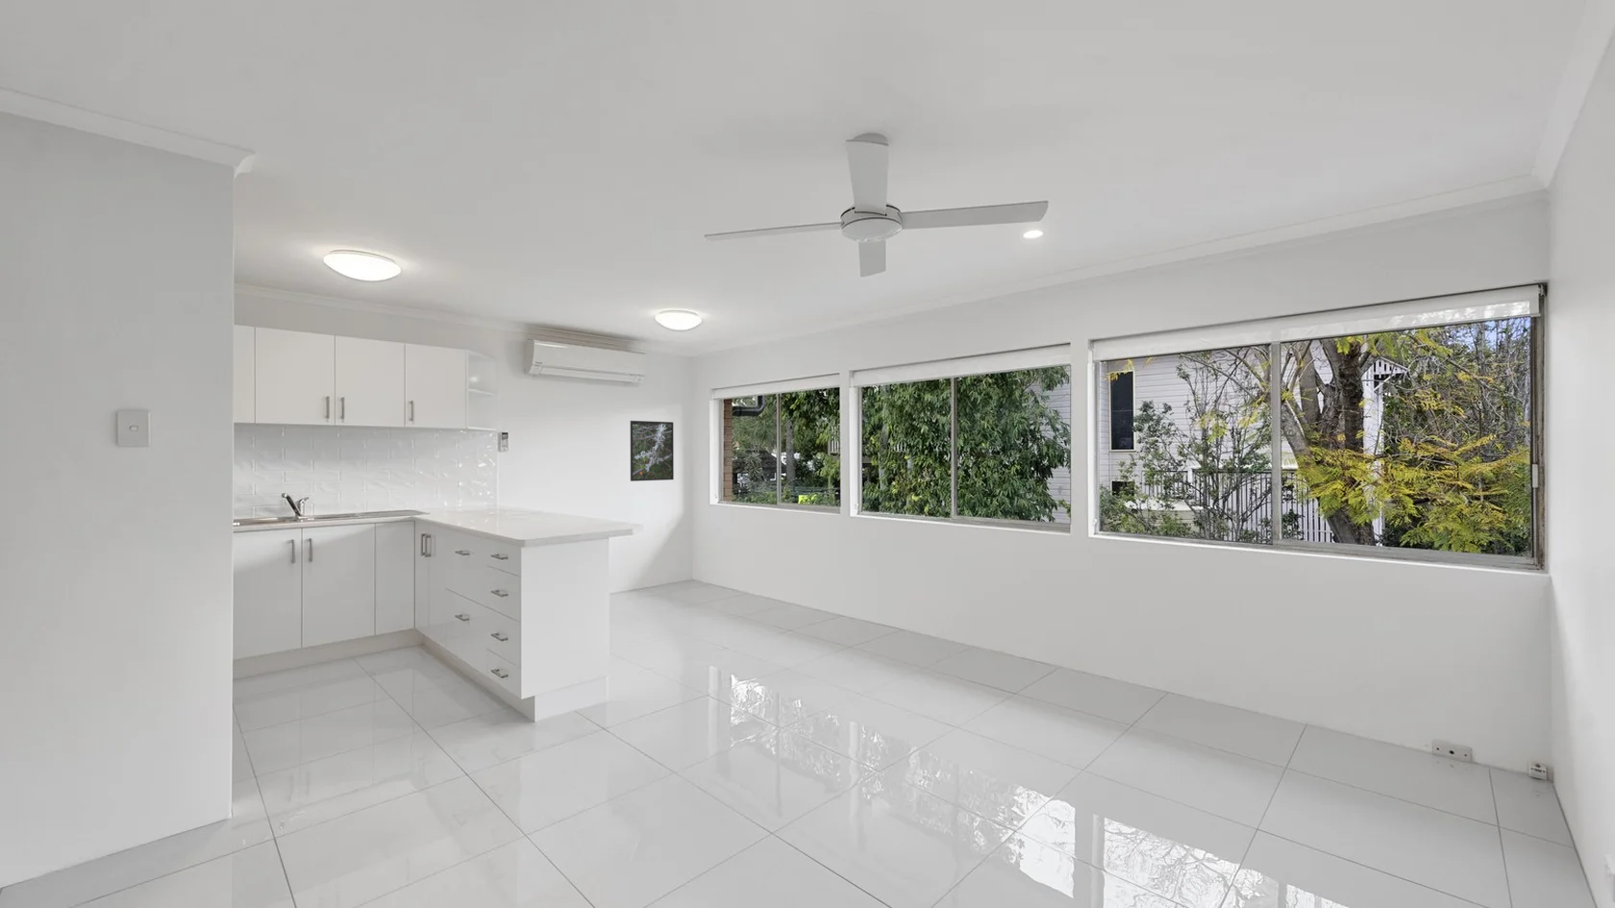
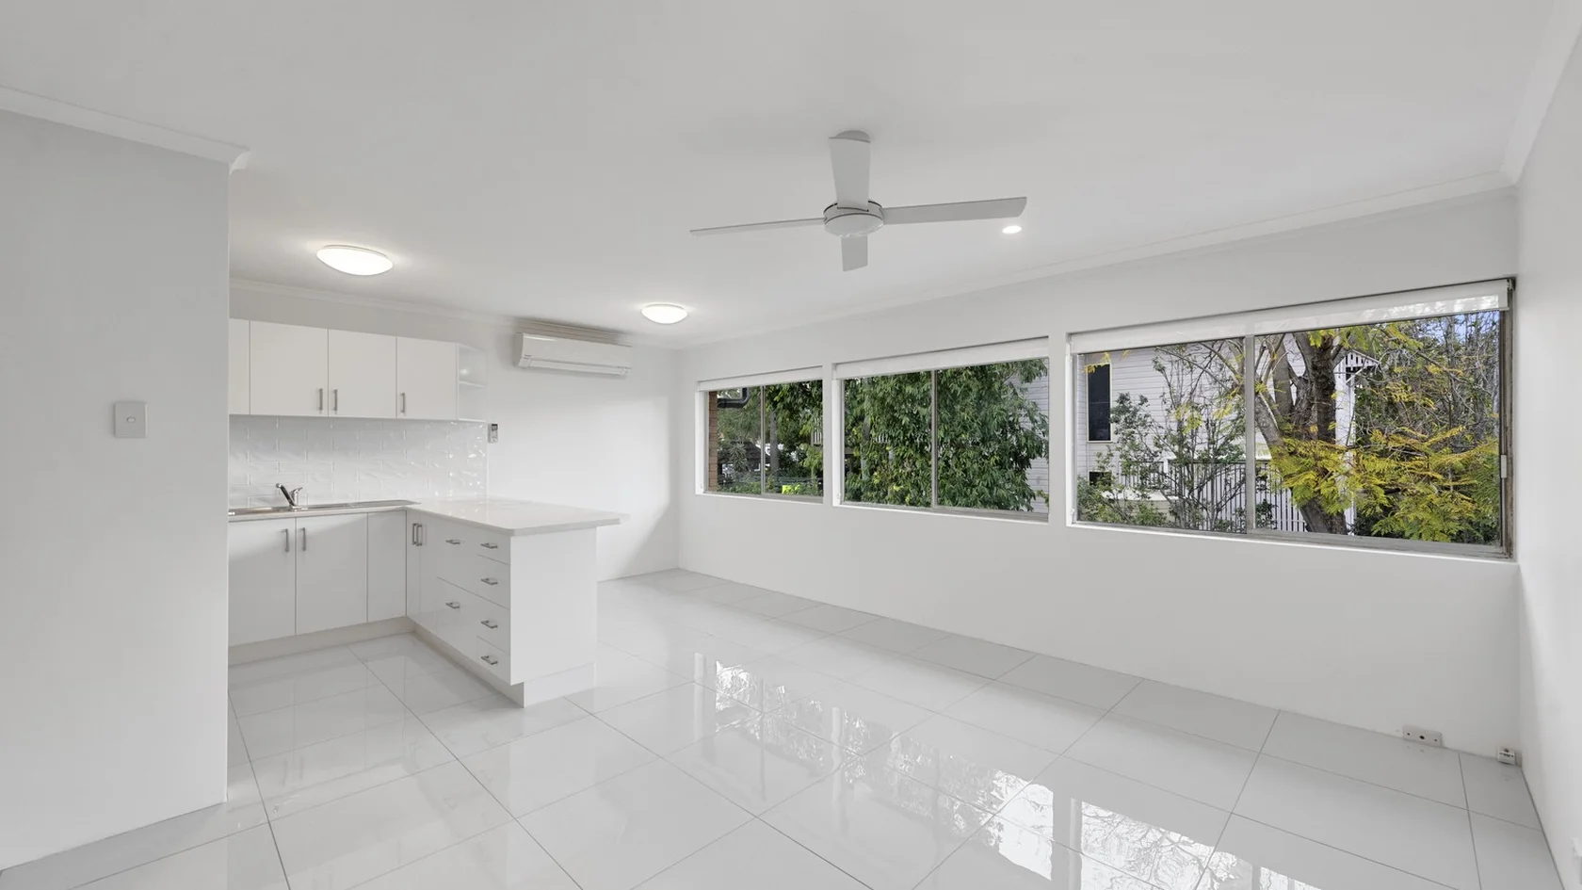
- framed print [630,420,674,482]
